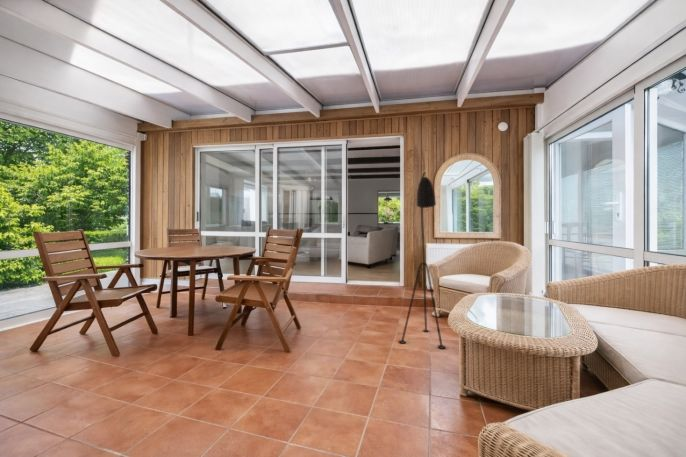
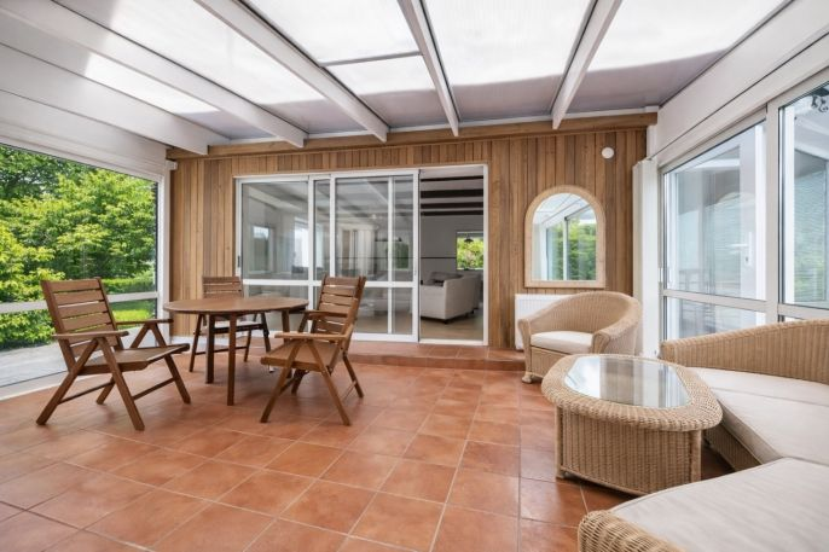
- floor lamp [398,170,446,350]
